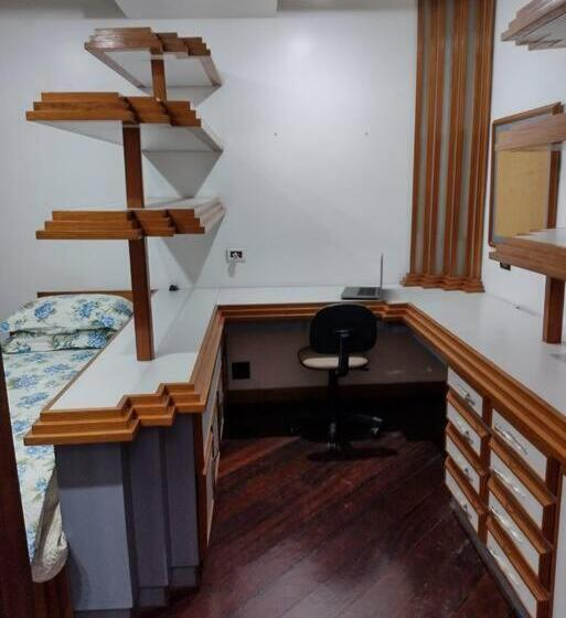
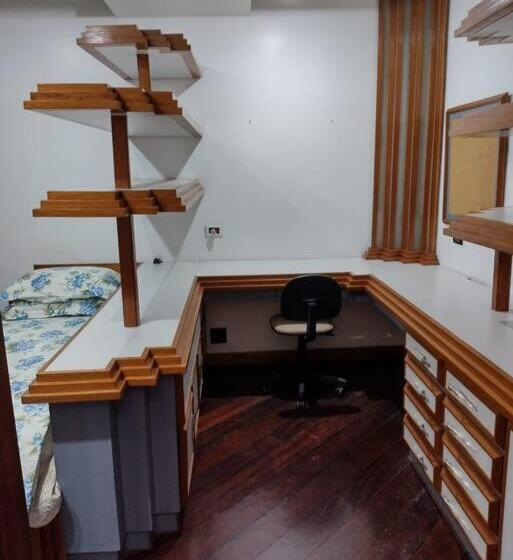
- laptop [340,252,384,299]
